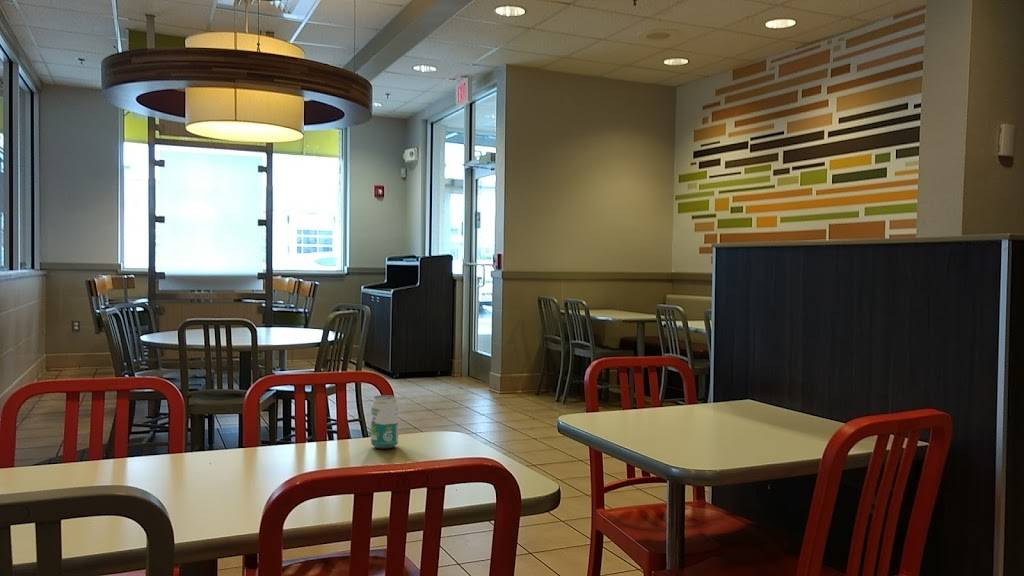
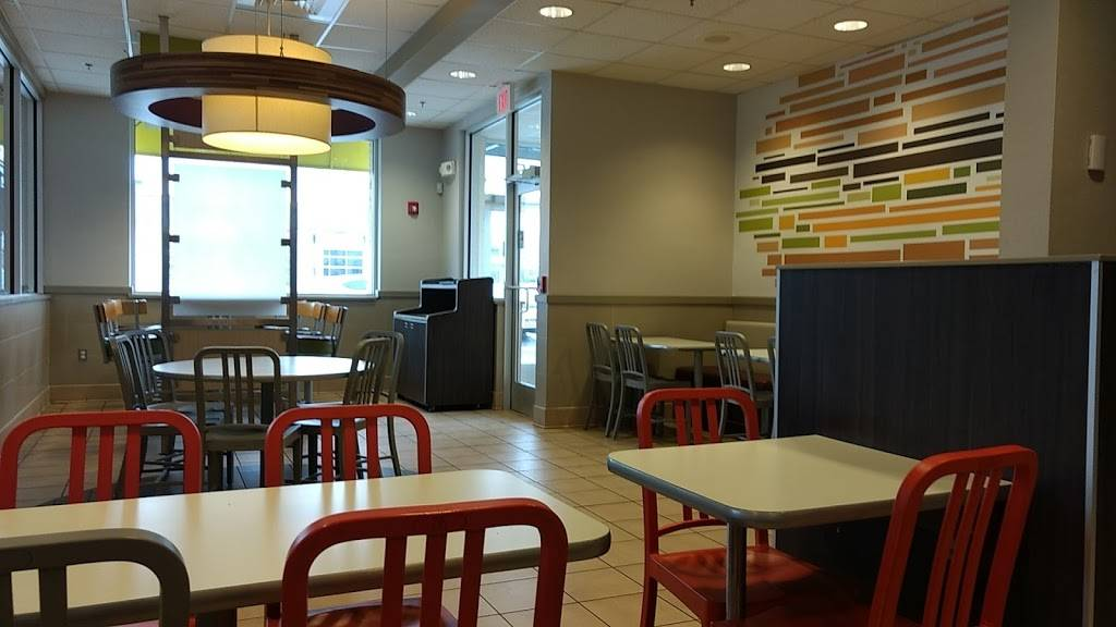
- beverage can [370,394,399,450]
